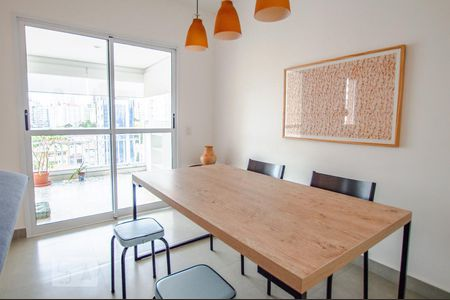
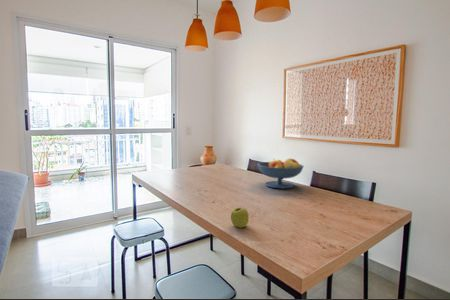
+ apple [230,206,250,229]
+ fruit bowl [256,158,305,190]
